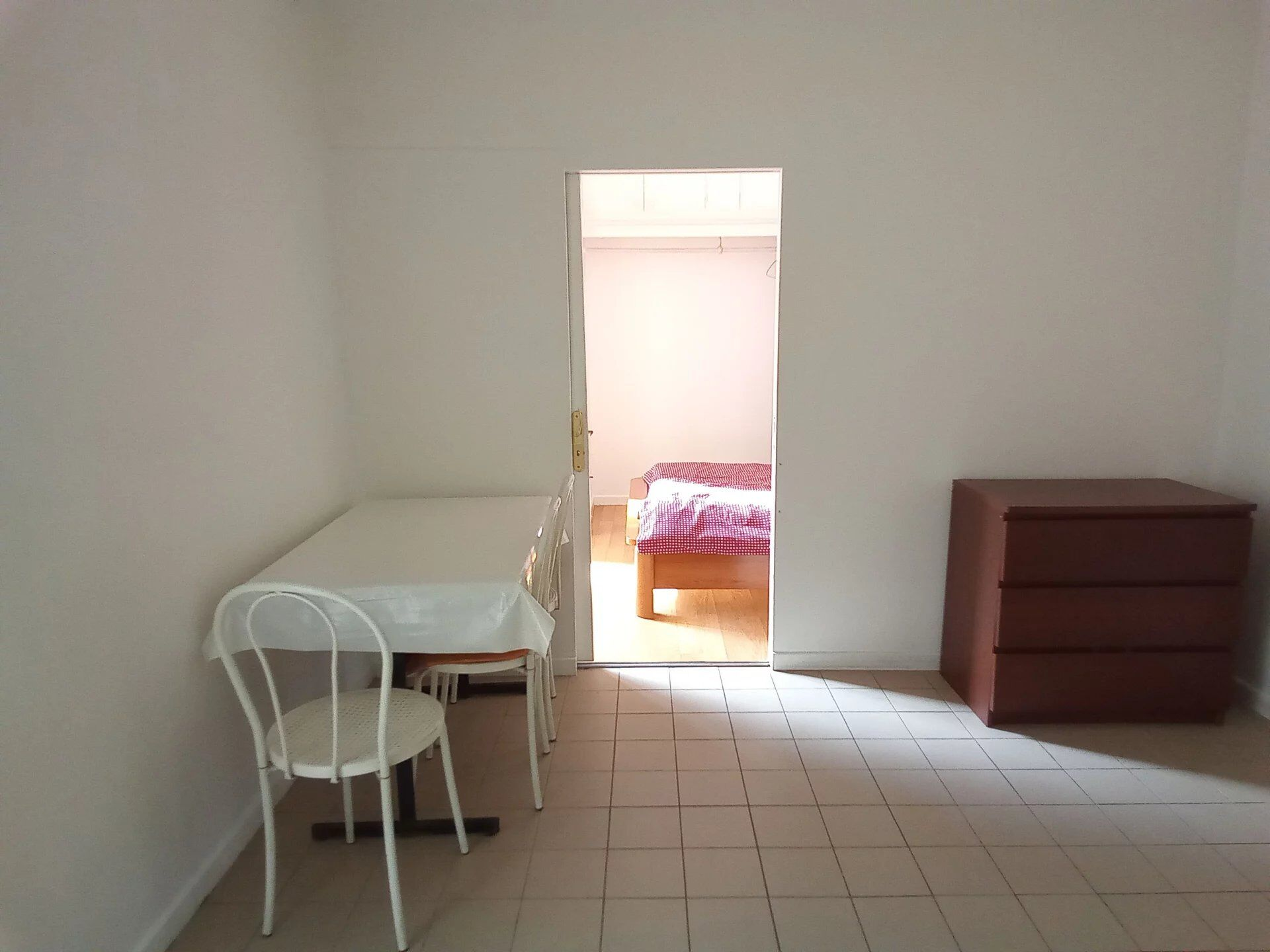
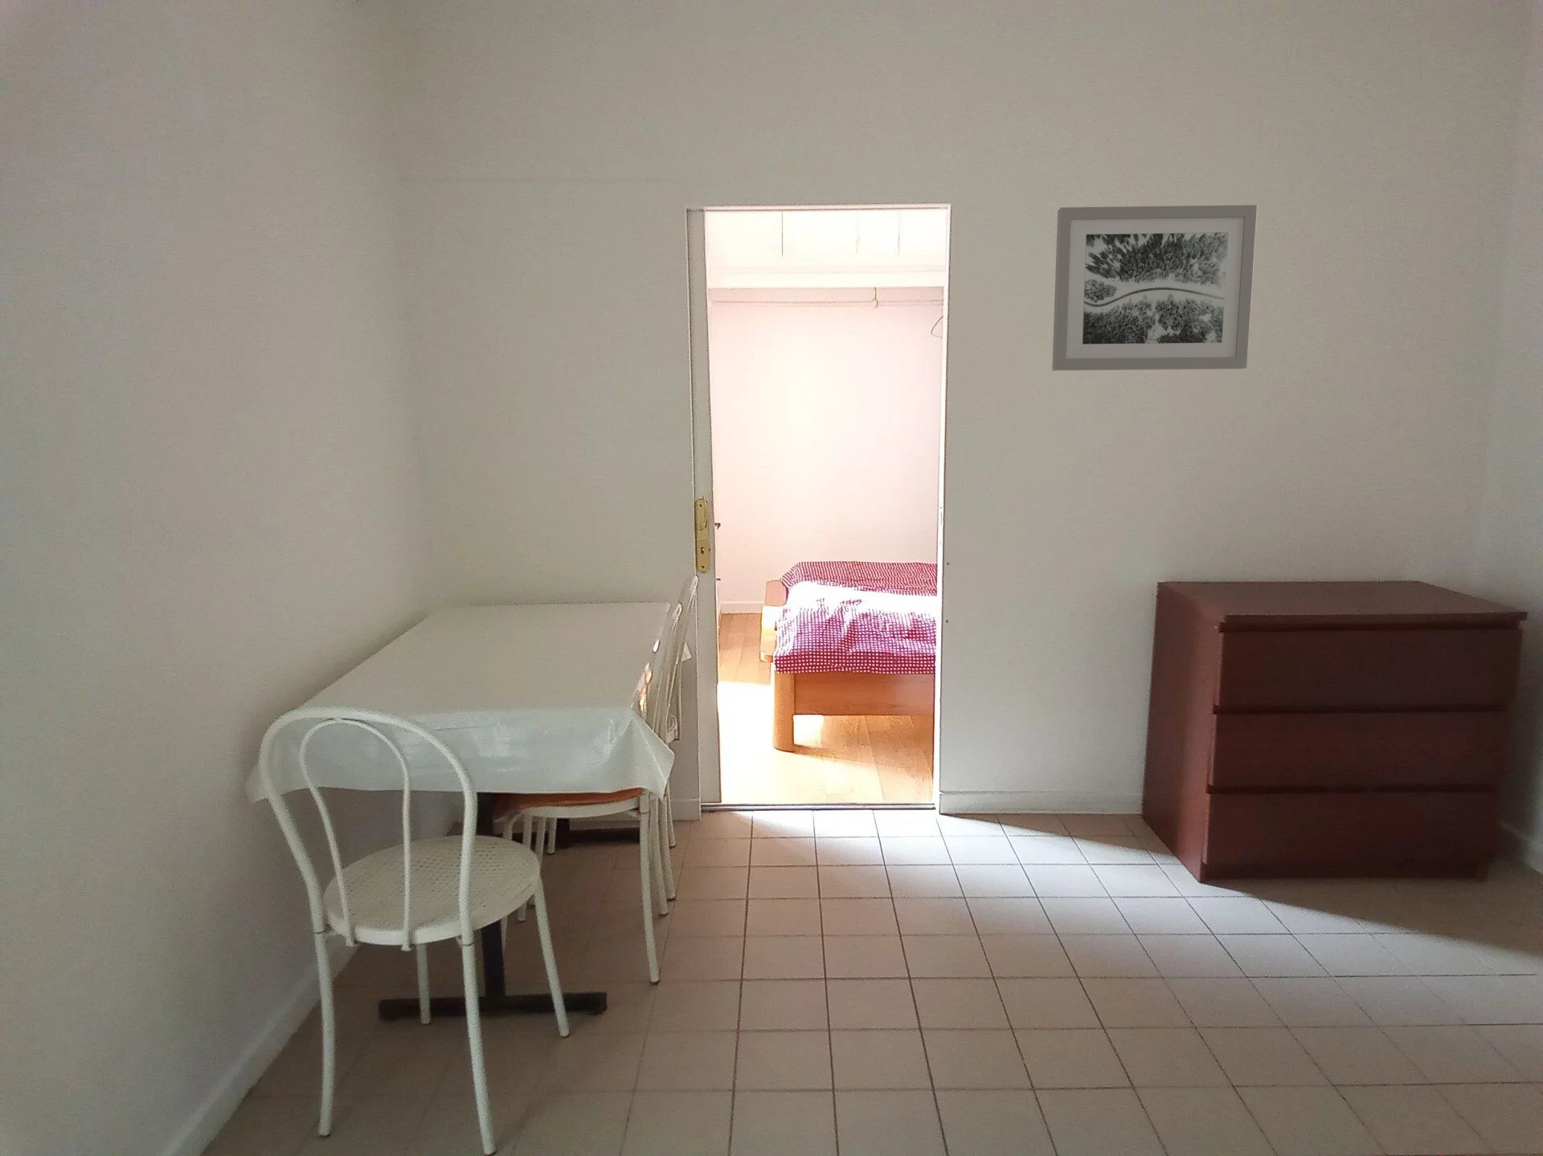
+ wall art [1051,204,1257,372]
